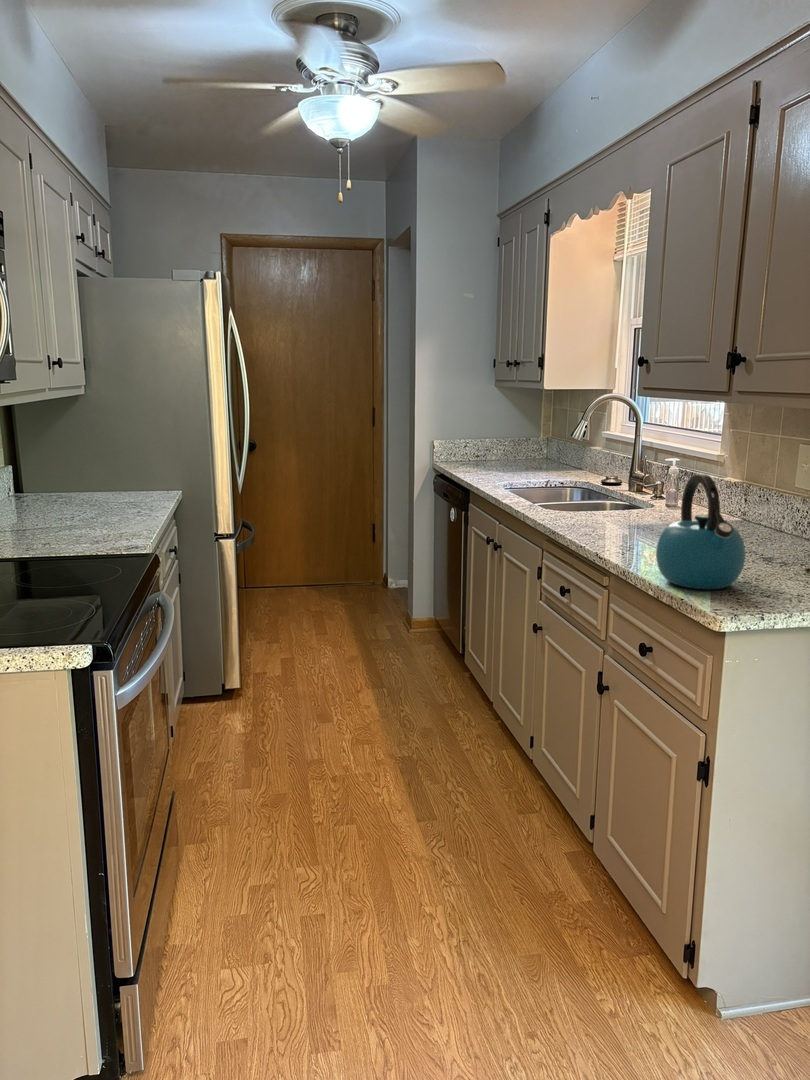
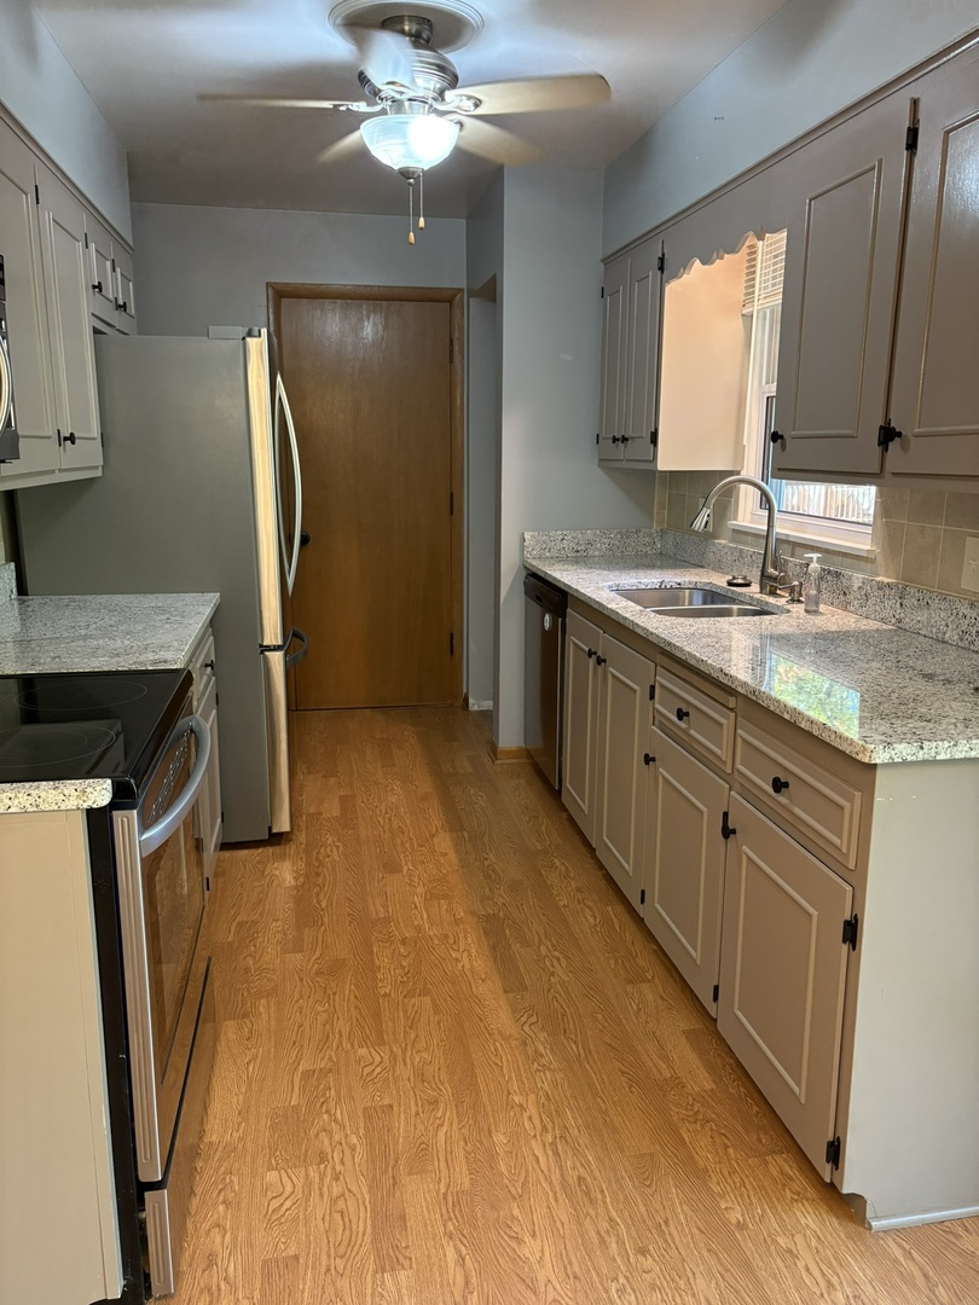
- kettle [655,473,746,590]
